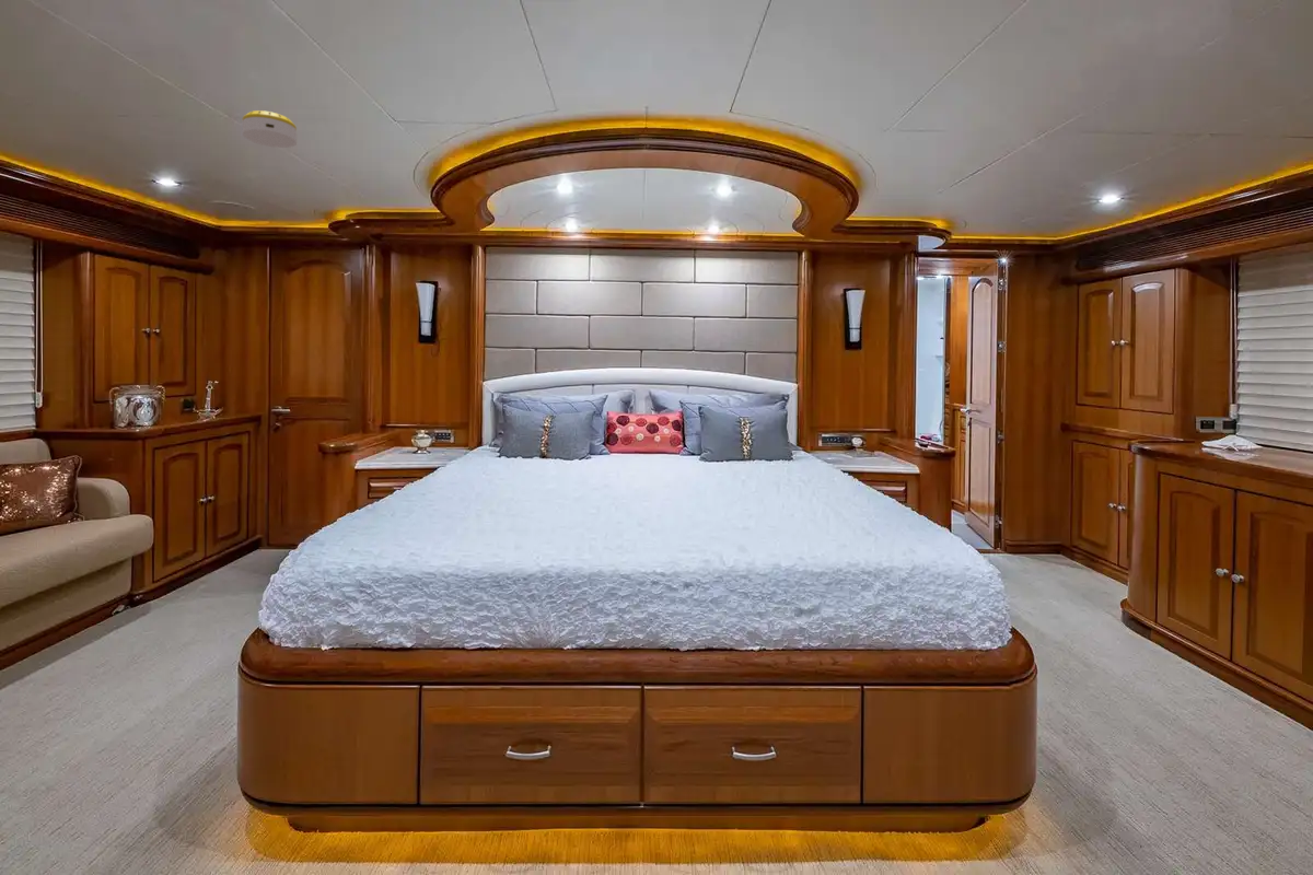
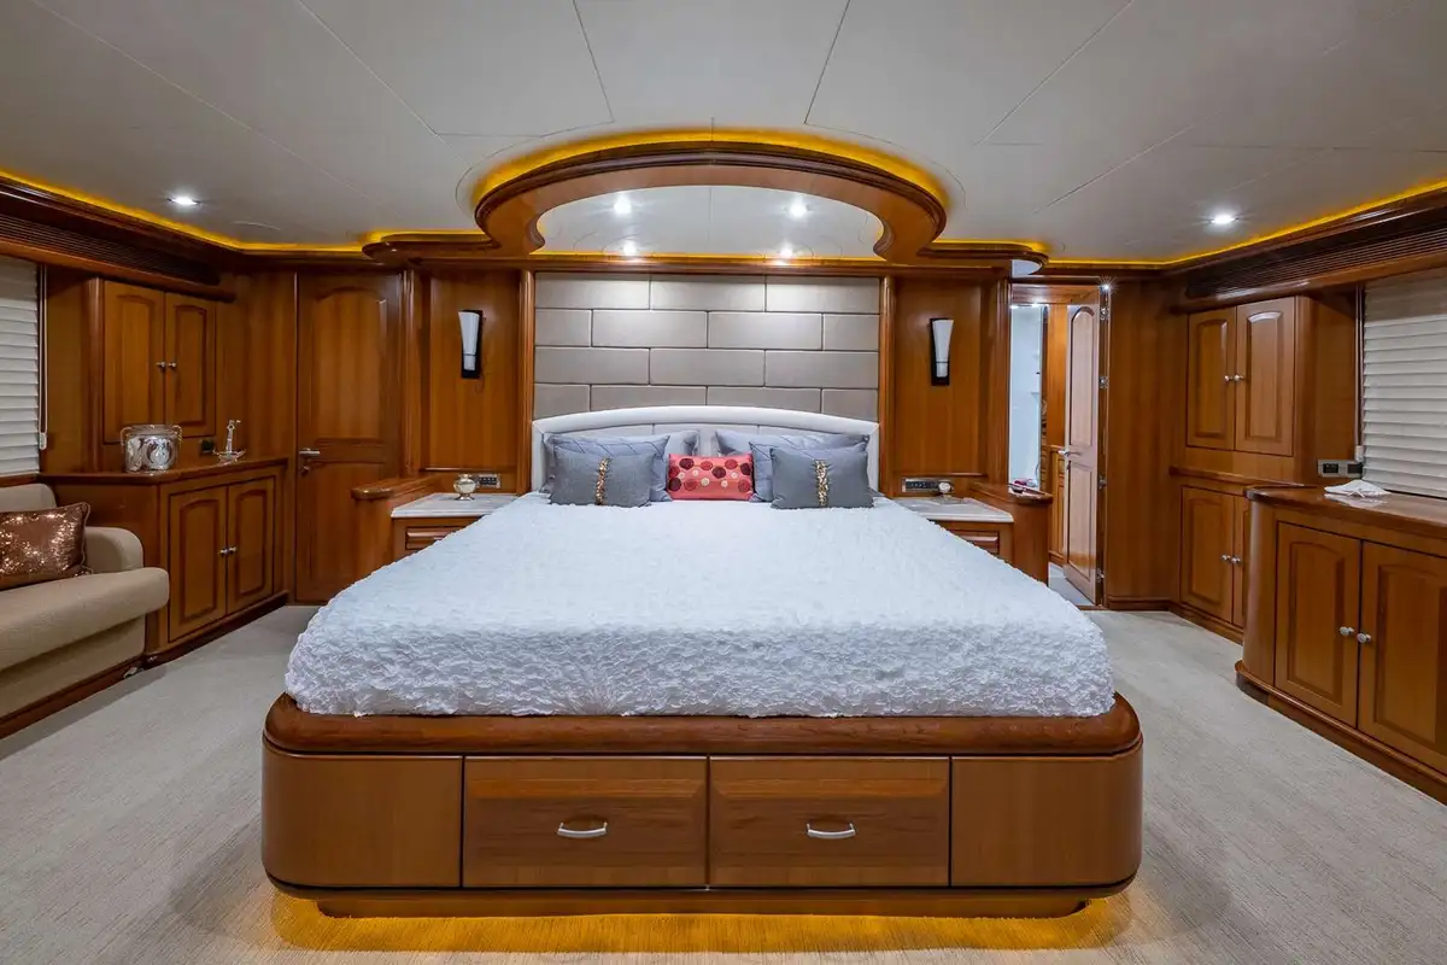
- smoke detector [242,109,298,149]
